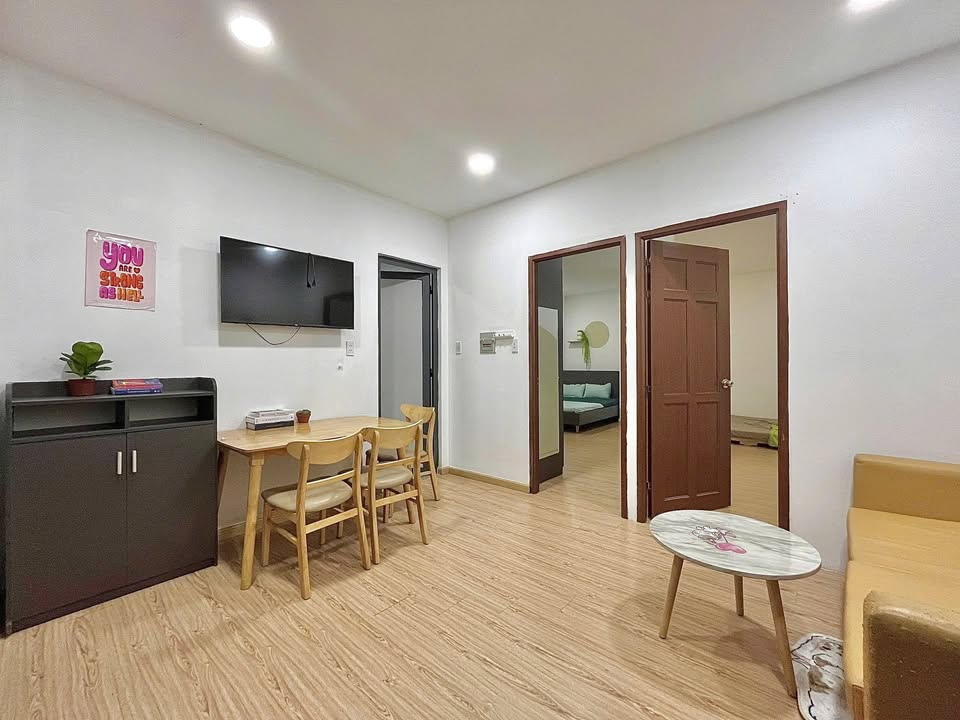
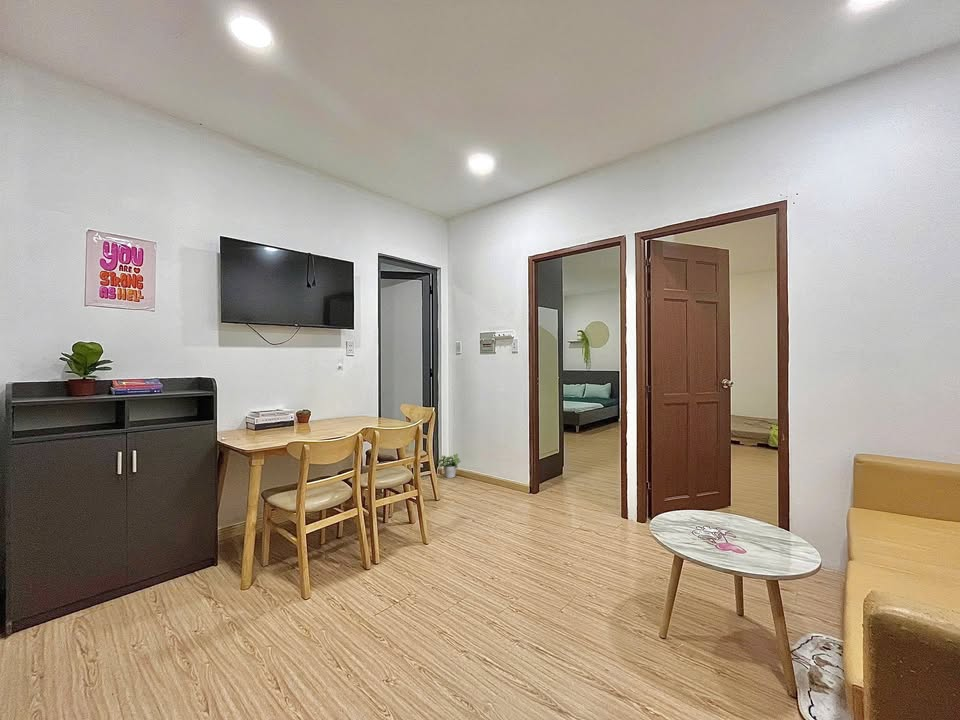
+ potted plant [436,453,462,479]
